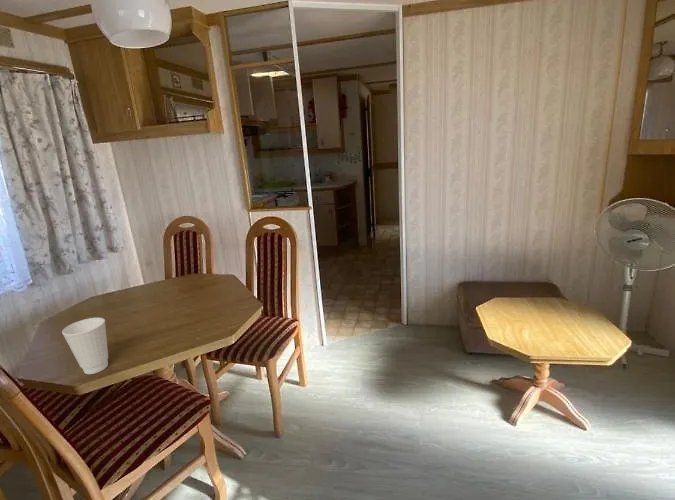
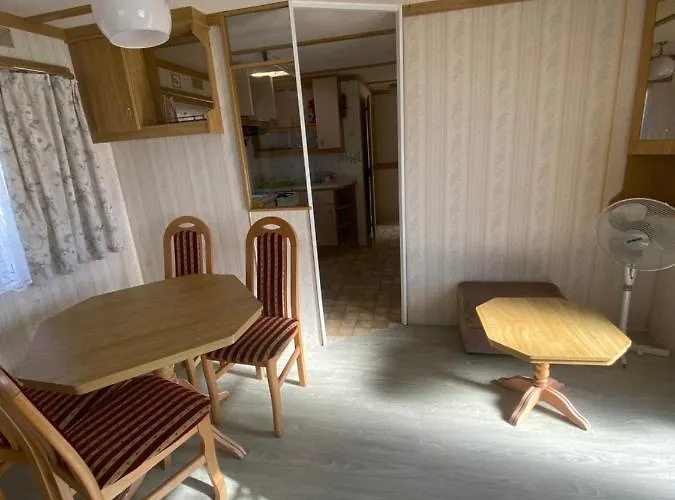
- cup [61,317,109,375]
